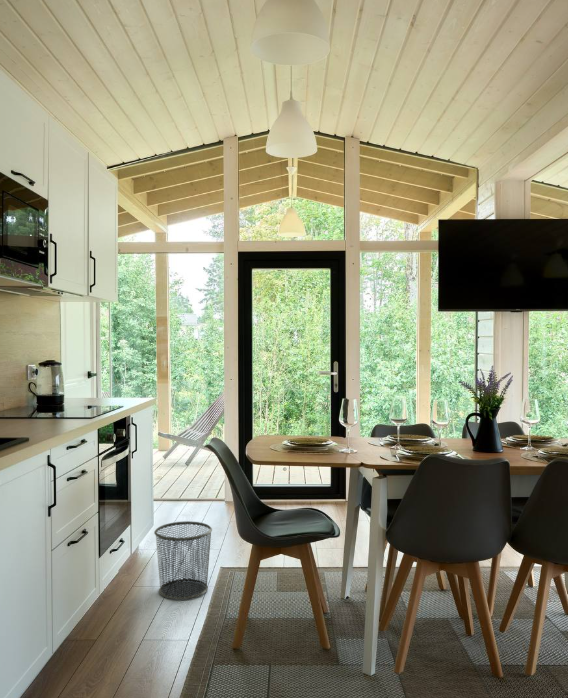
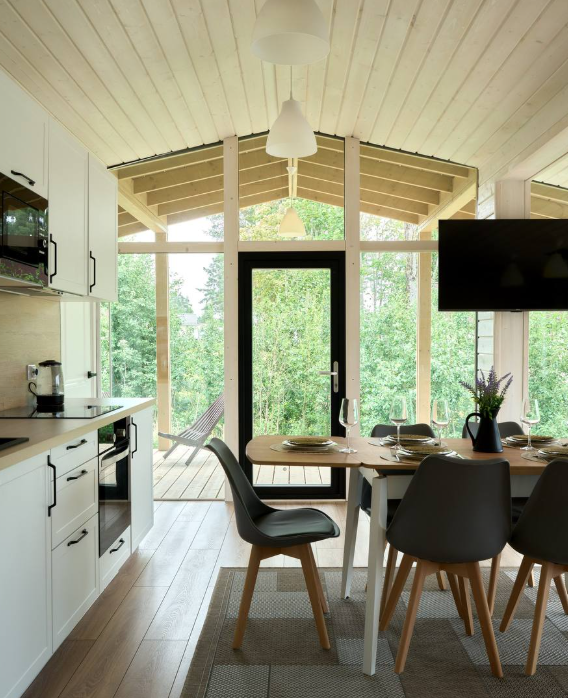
- waste bin [153,520,213,601]
